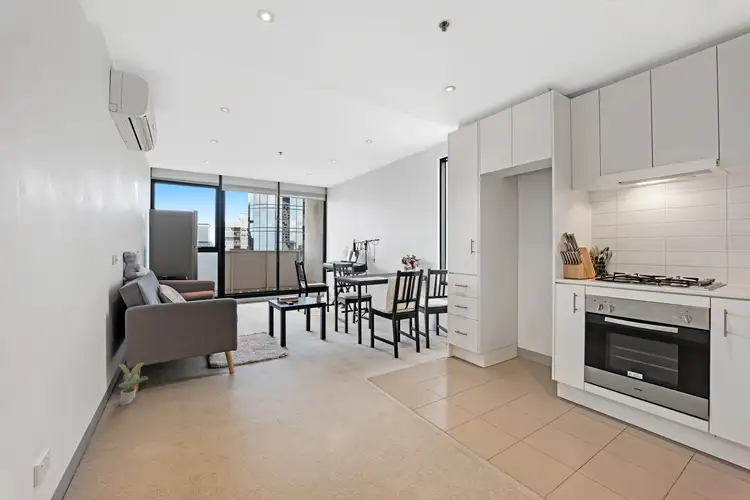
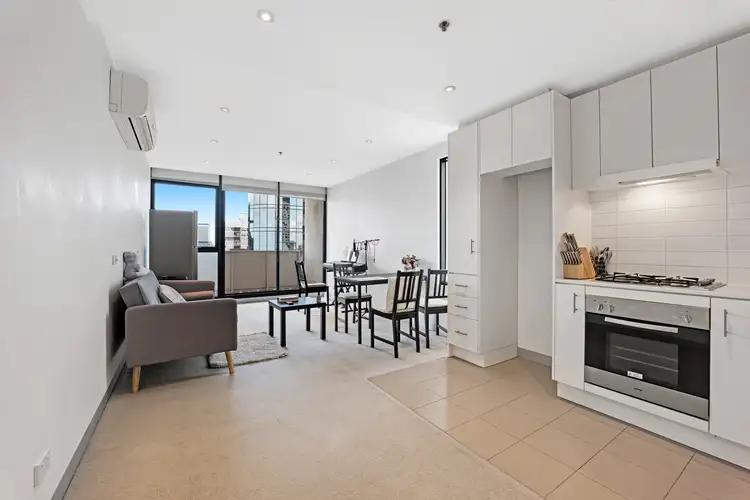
- potted plant [118,362,149,406]
